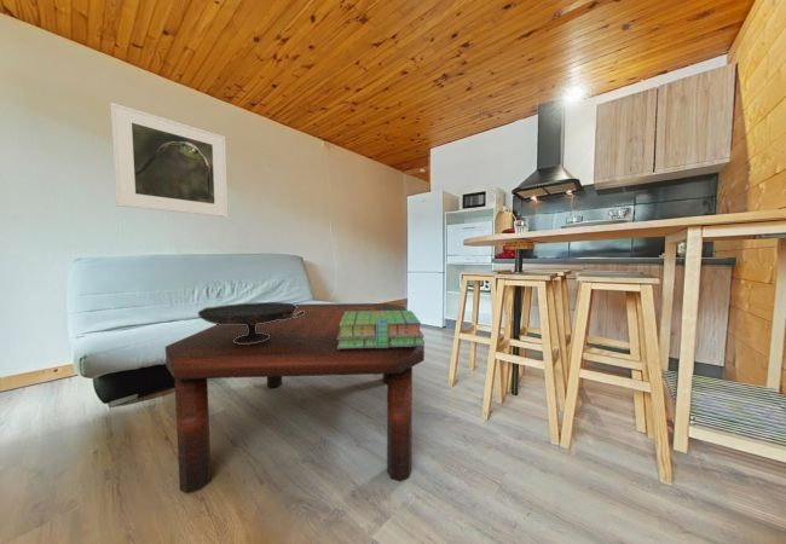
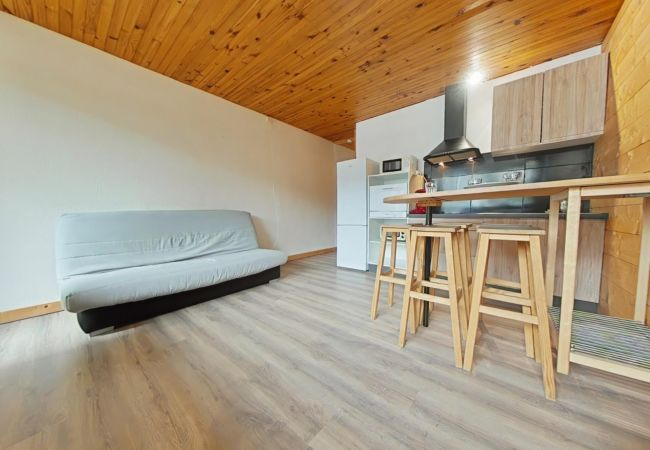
- coffee table [164,302,426,494]
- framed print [109,102,229,218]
- decorative bowl [197,301,305,345]
- stack of books [337,309,426,349]
